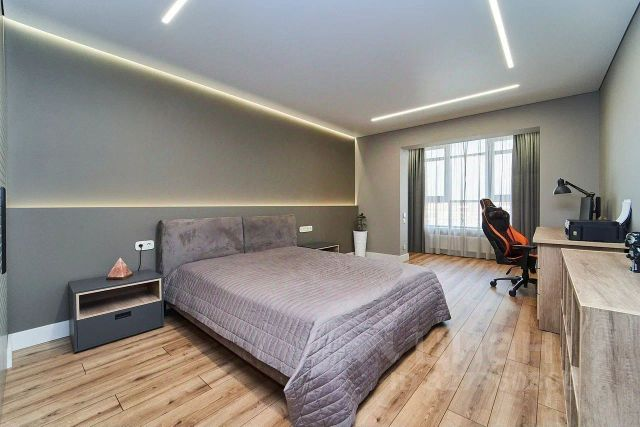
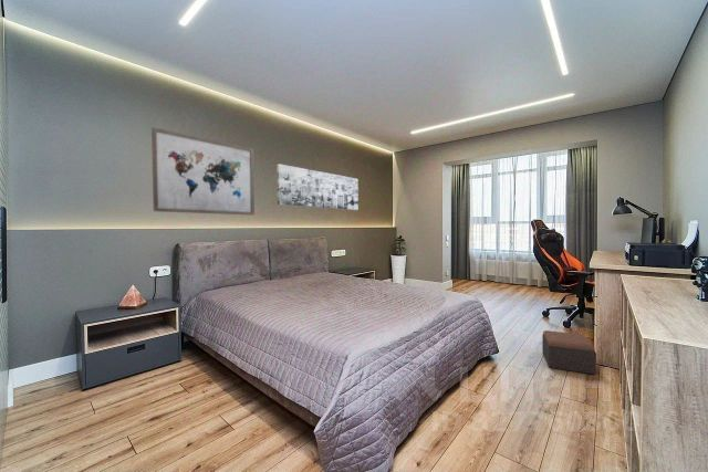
+ footstool [541,329,596,376]
+ wall art [150,126,256,216]
+ wall art [275,162,360,211]
